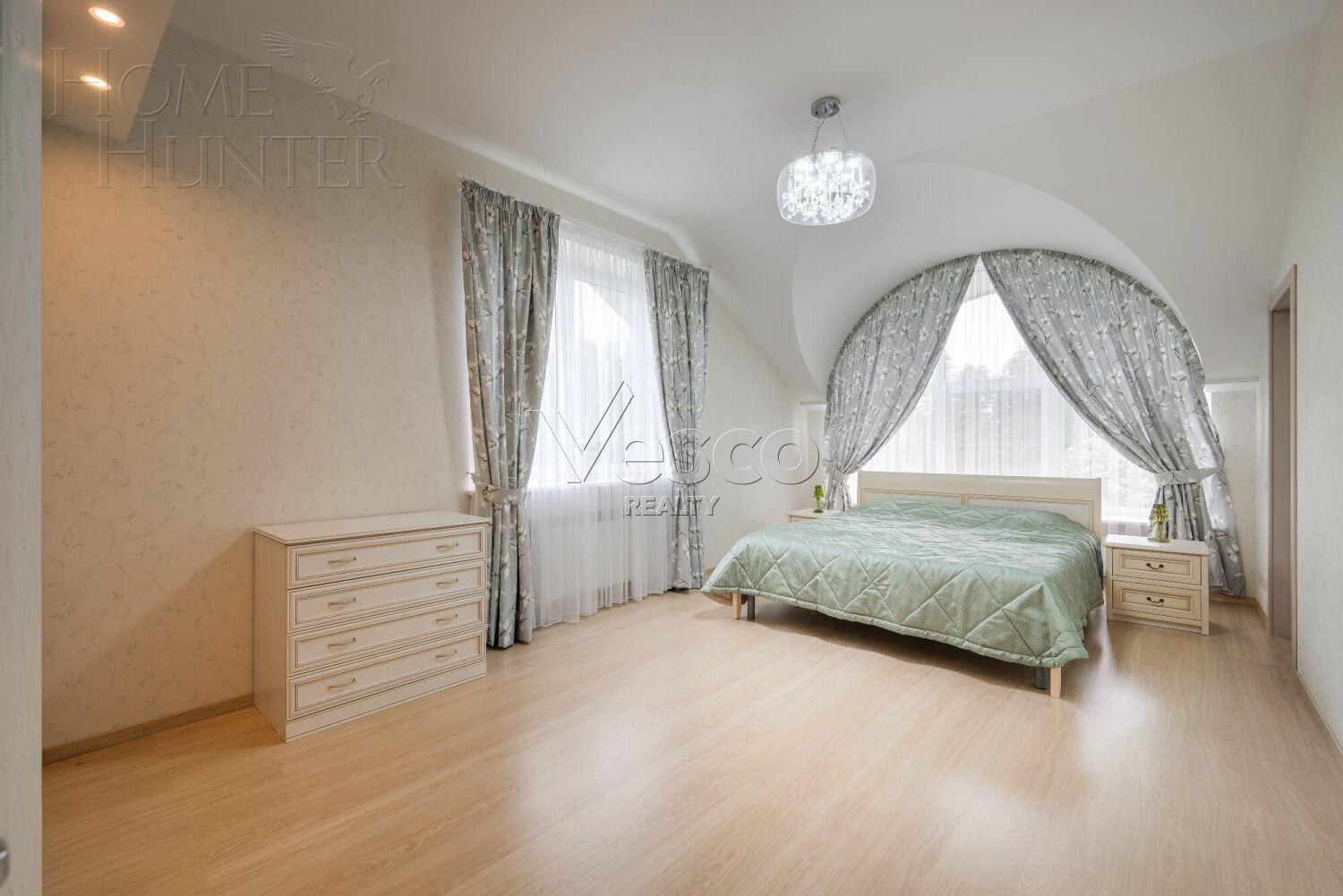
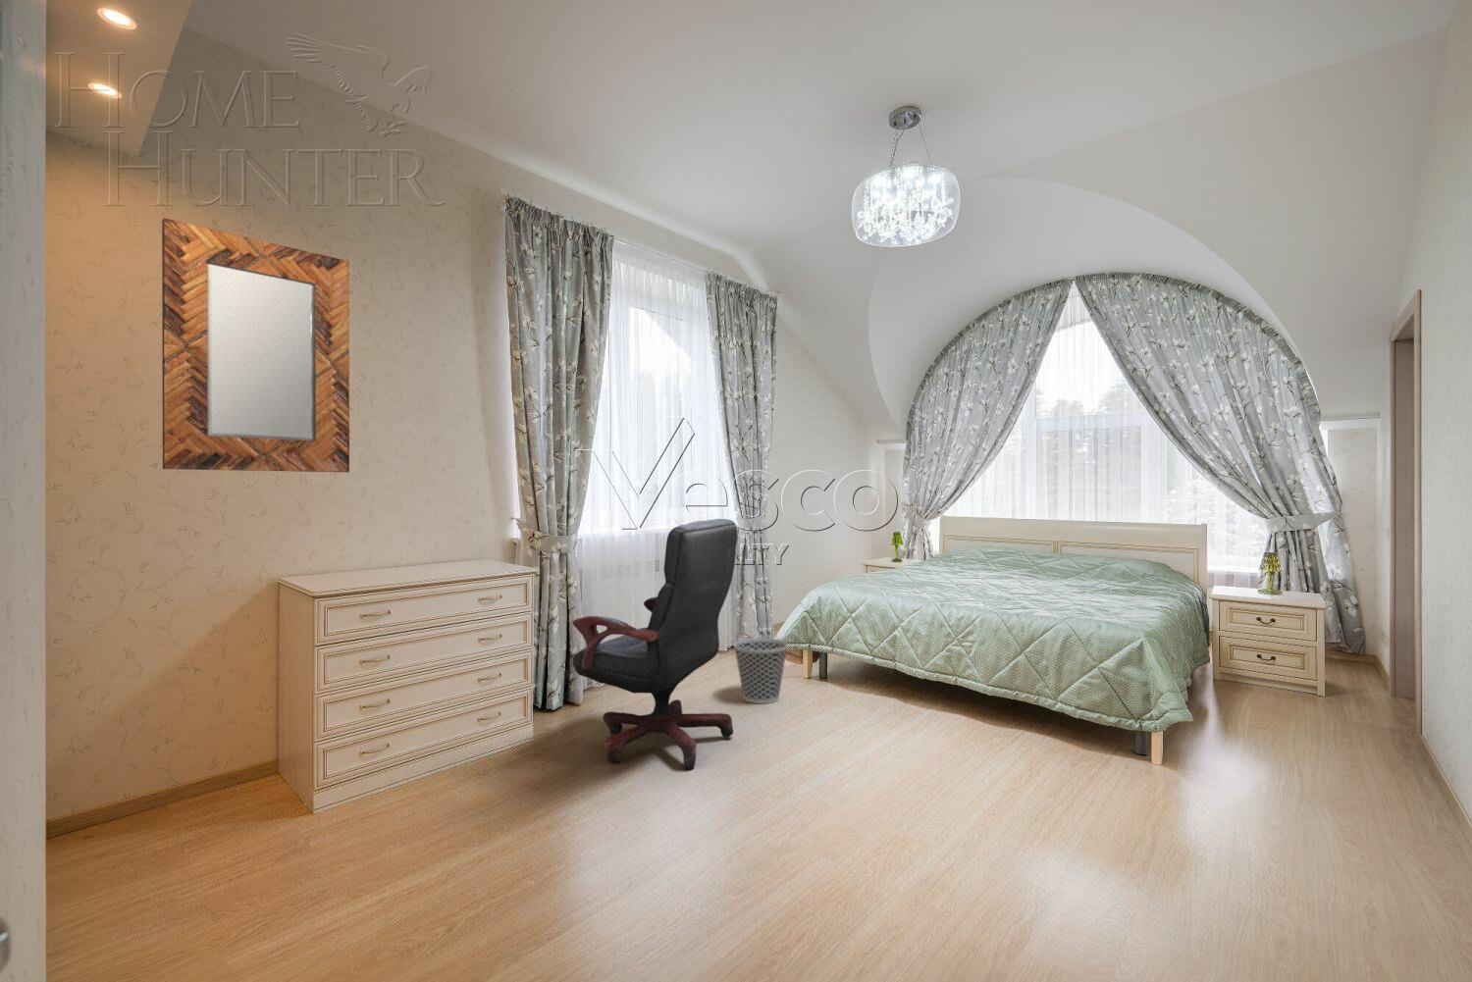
+ office chair [571,518,738,770]
+ wastebasket [732,637,789,705]
+ home mirror [161,218,351,472]
